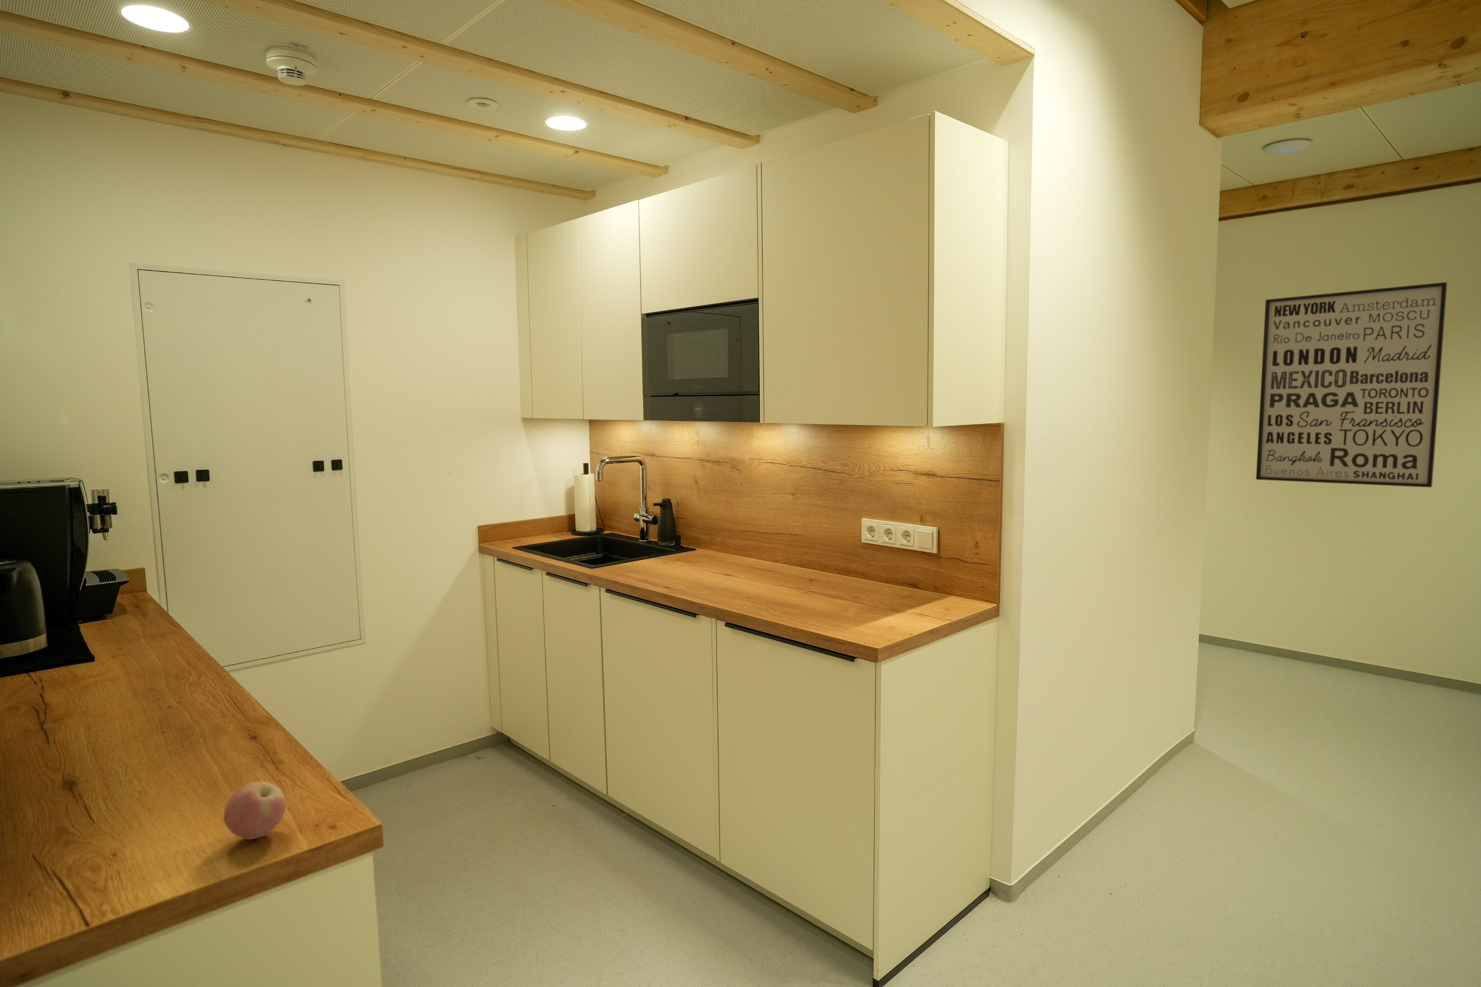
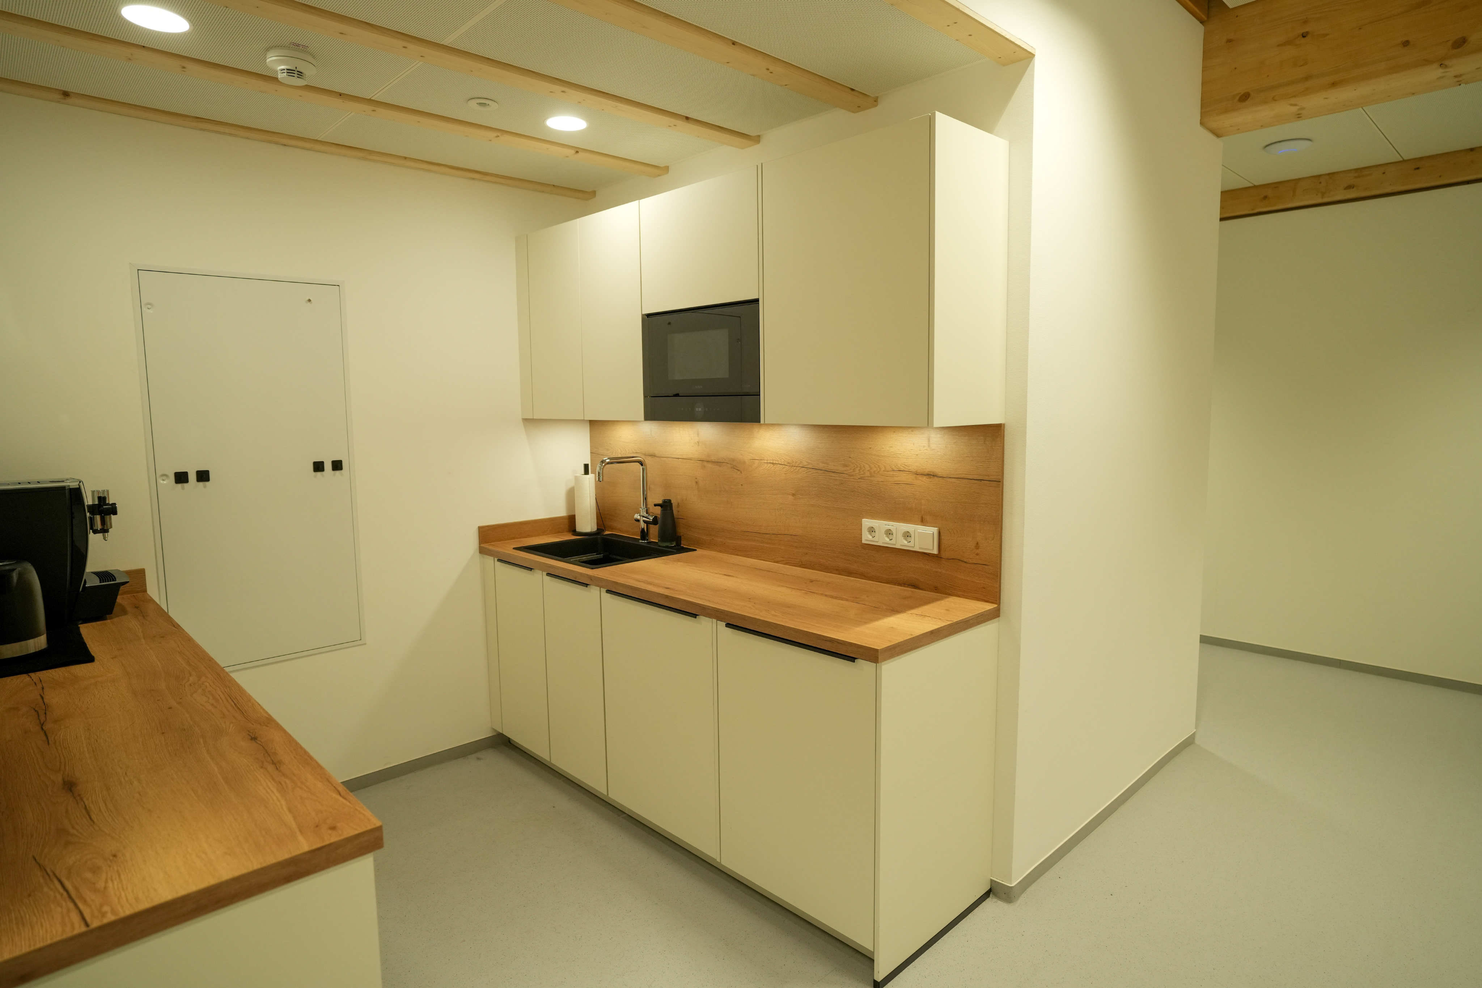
- wall art [1256,282,1448,488]
- apple [223,781,287,839]
